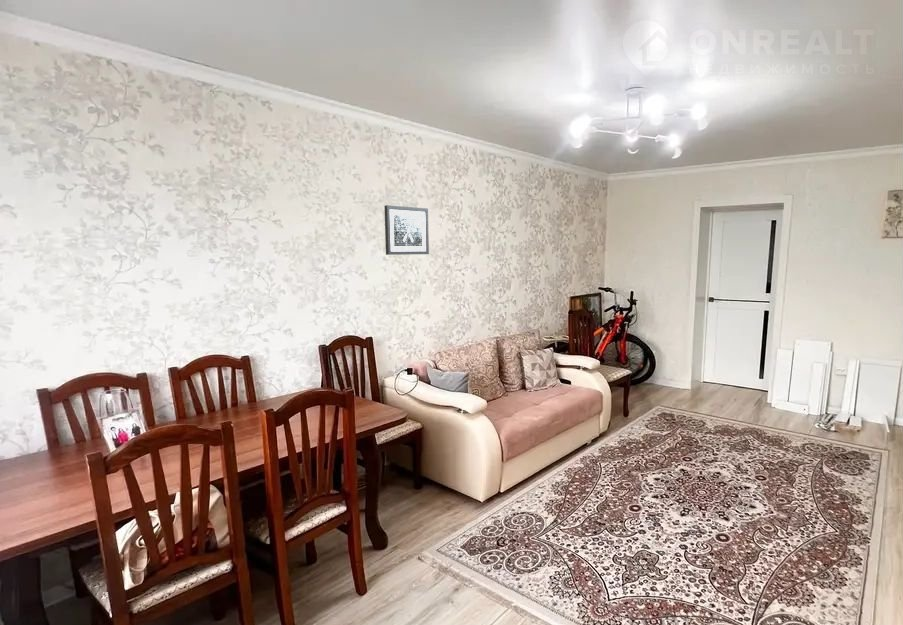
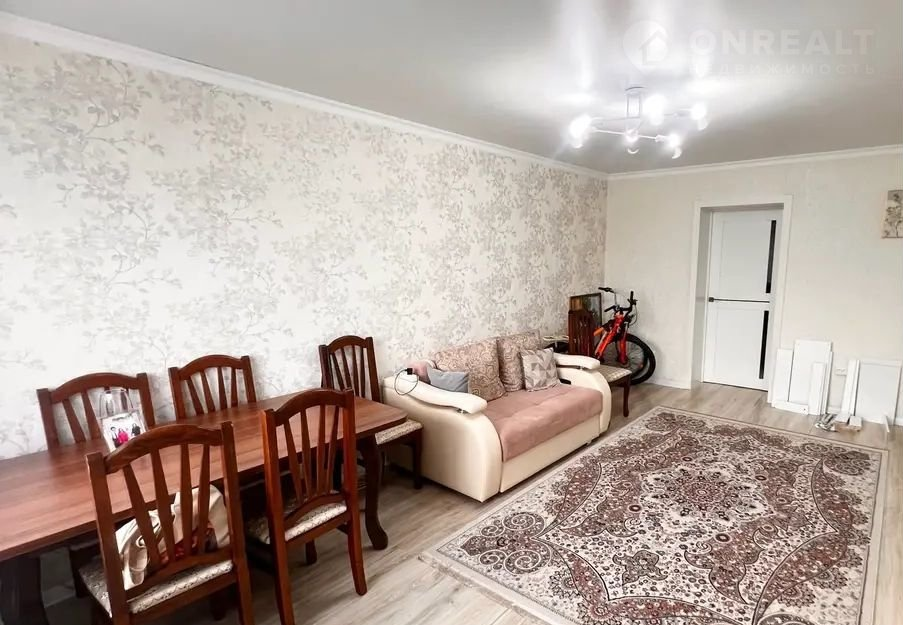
- wall art [383,204,430,256]
